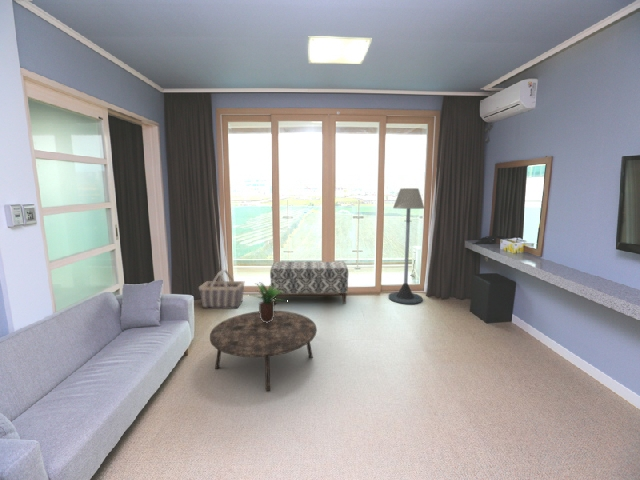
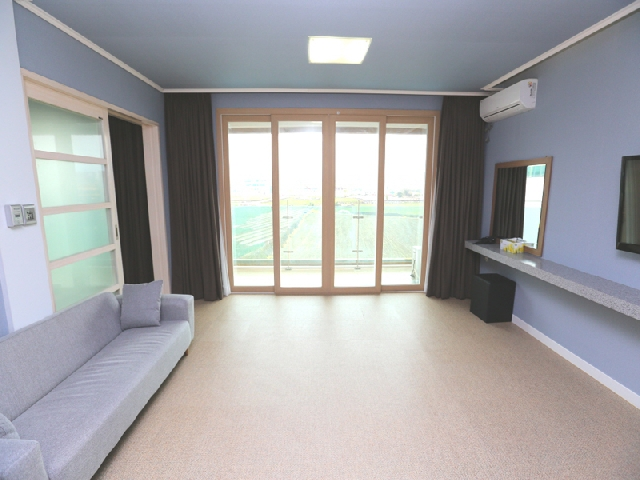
- bench [269,260,349,305]
- potted plant [250,280,286,323]
- floor lamp [387,187,425,305]
- coffee table [209,310,318,392]
- basket [198,269,245,309]
